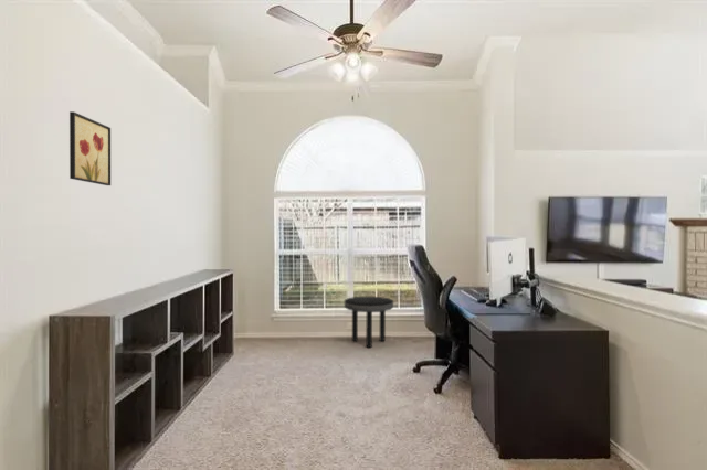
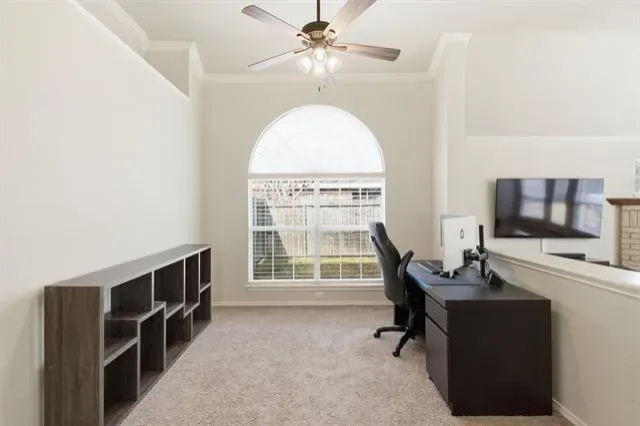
- wall art [68,110,112,186]
- side table [344,296,394,349]
